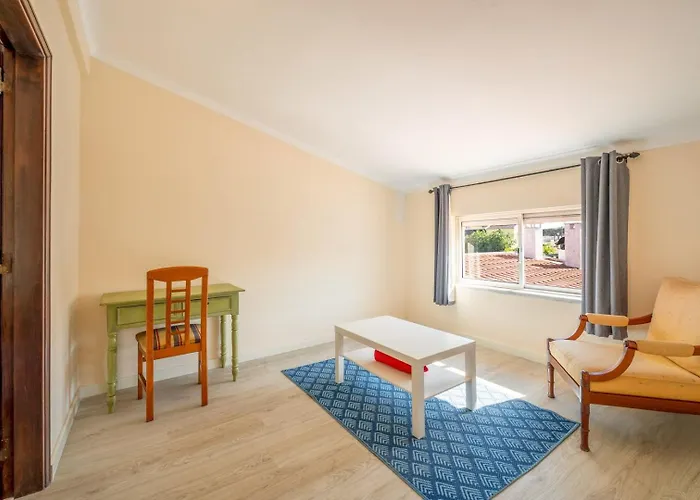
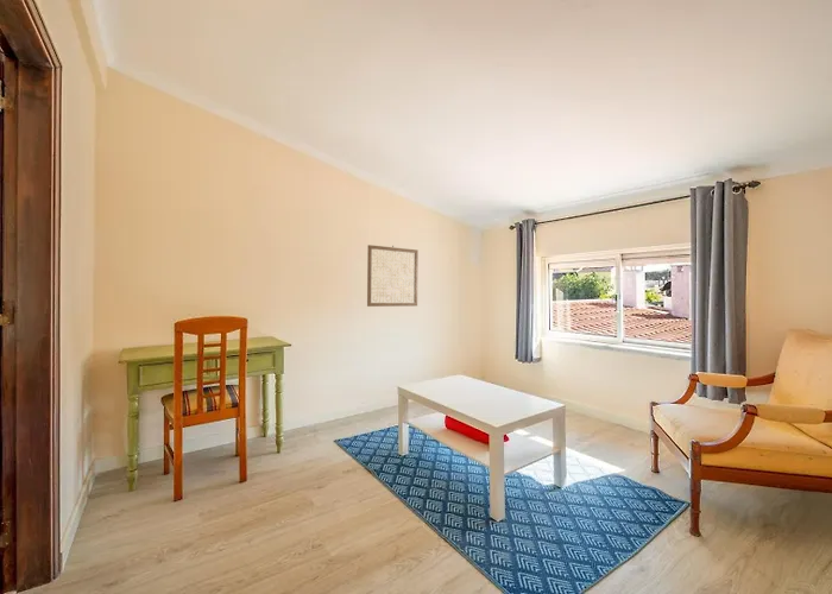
+ wall art [366,244,420,308]
